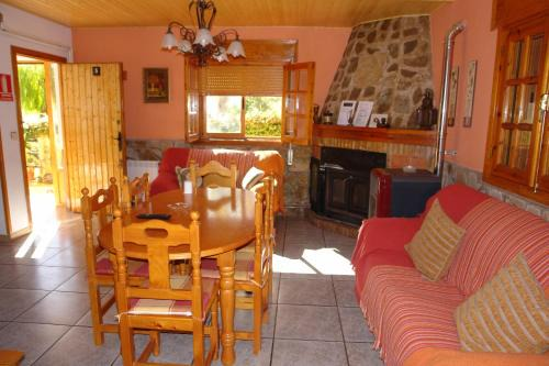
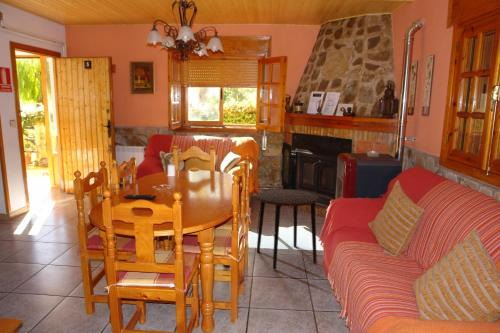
+ side table [256,188,320,270]
